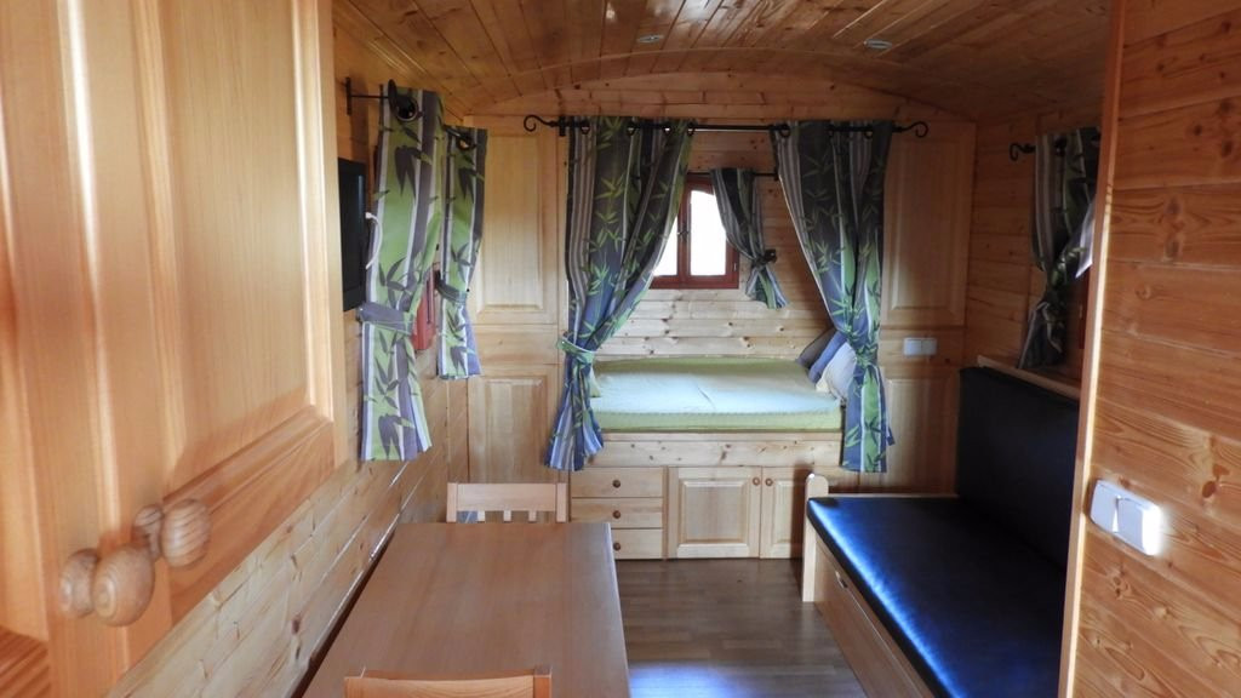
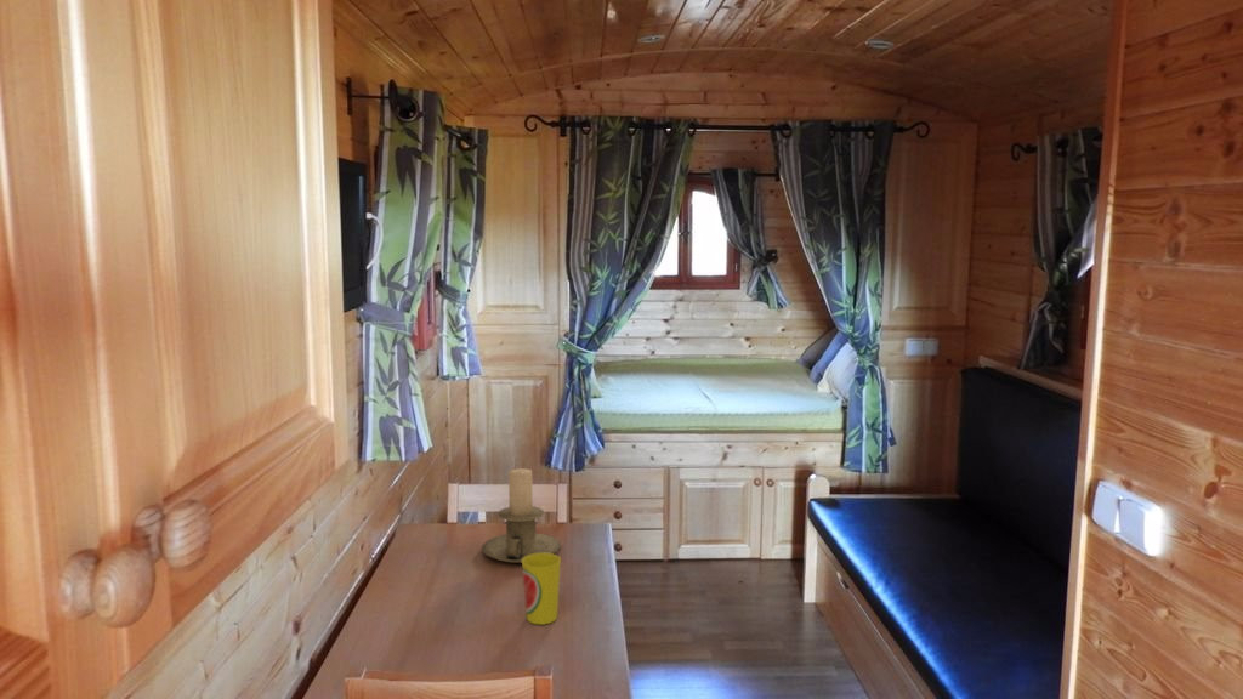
+ cup [521,553,562,625]
+ candle holder [481,467,562,564]
